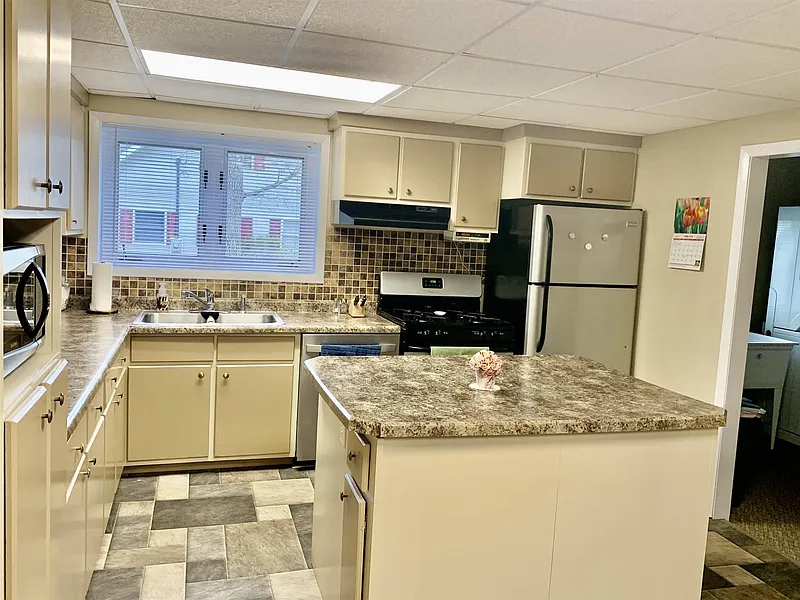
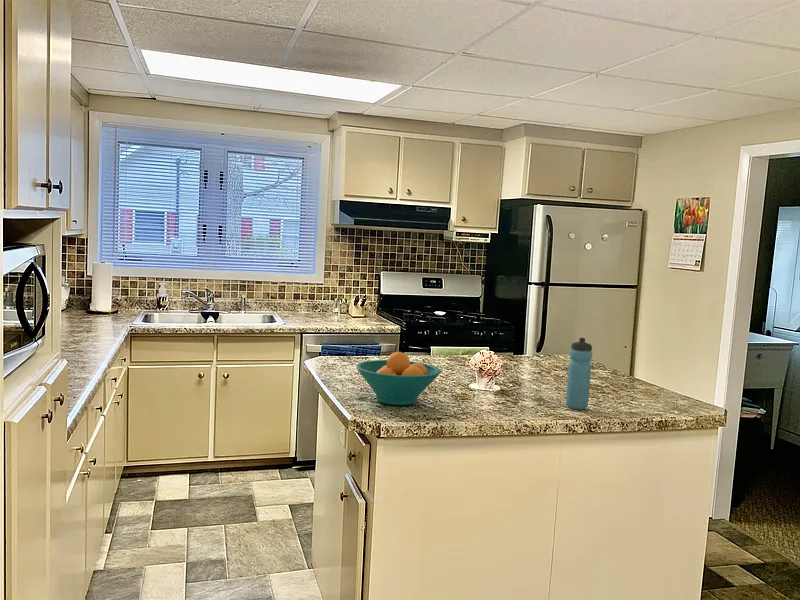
+ fruit bowl [355,351,442,406]
+ water bottle [565,337,593,411]
